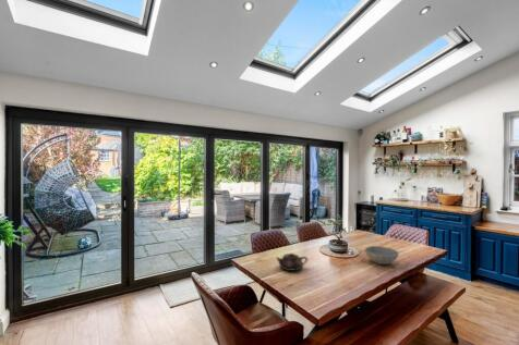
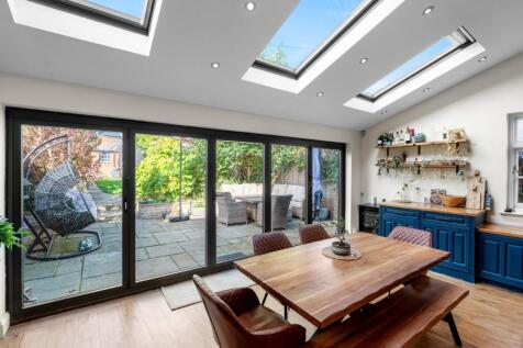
- bowl [364,245,400,266]
- teapot [275,252,309,272]
